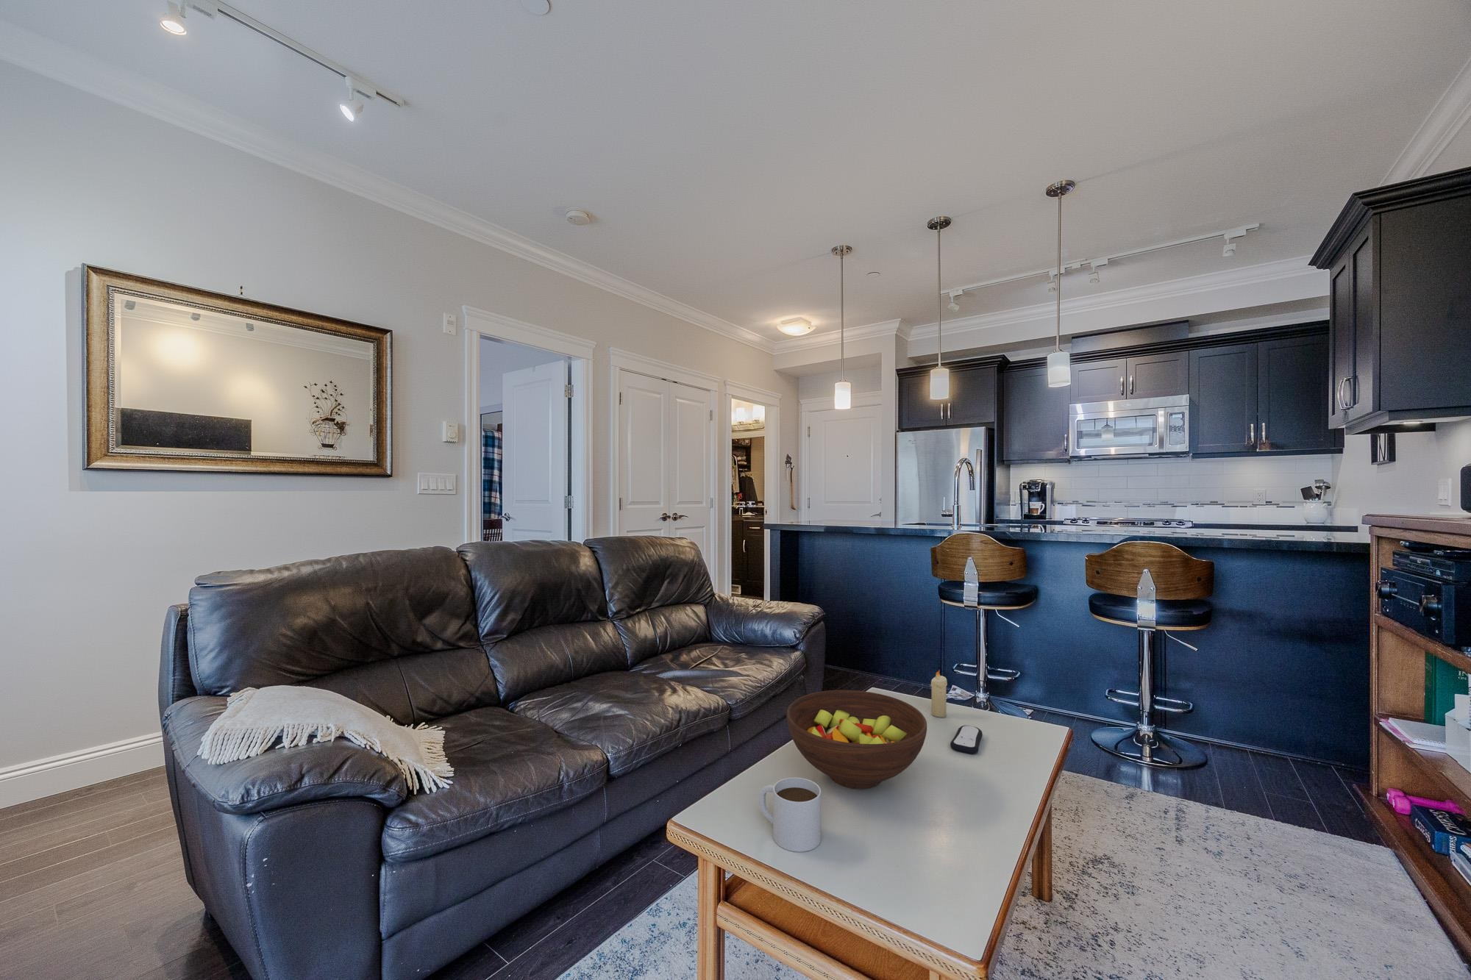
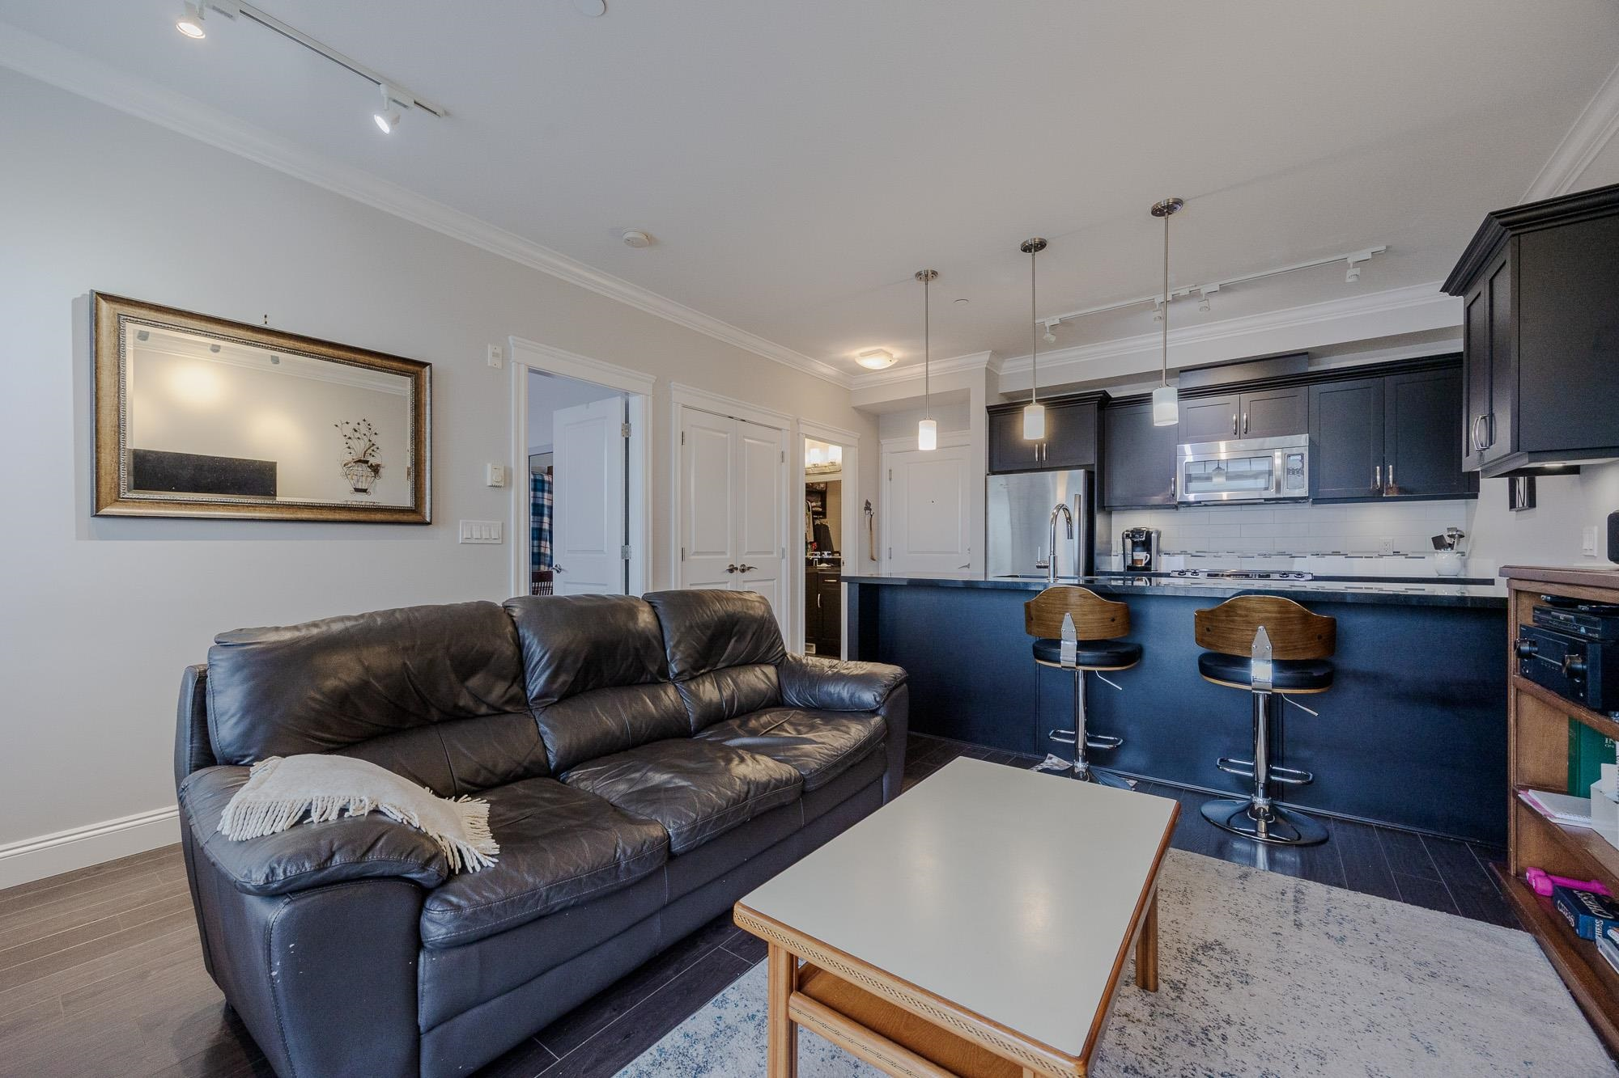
- candle [931,669,948,719]
- mug [758,777,821,853]
- remote control [949,725,983,755]
- fruit bowl [786,689,927,790]
